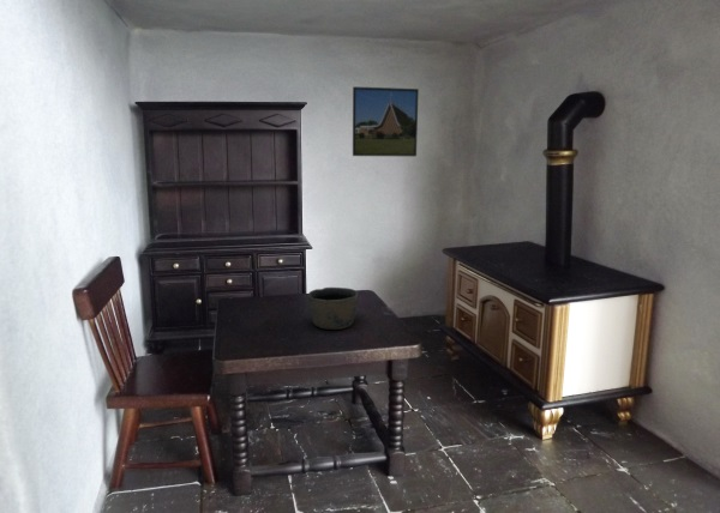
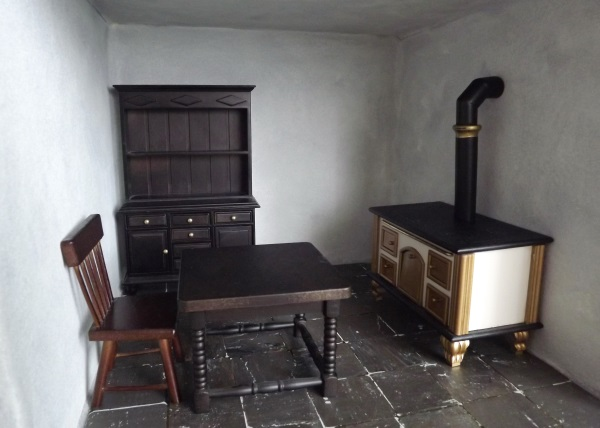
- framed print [352,85,420,157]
- bowl [307,286,359,331]
